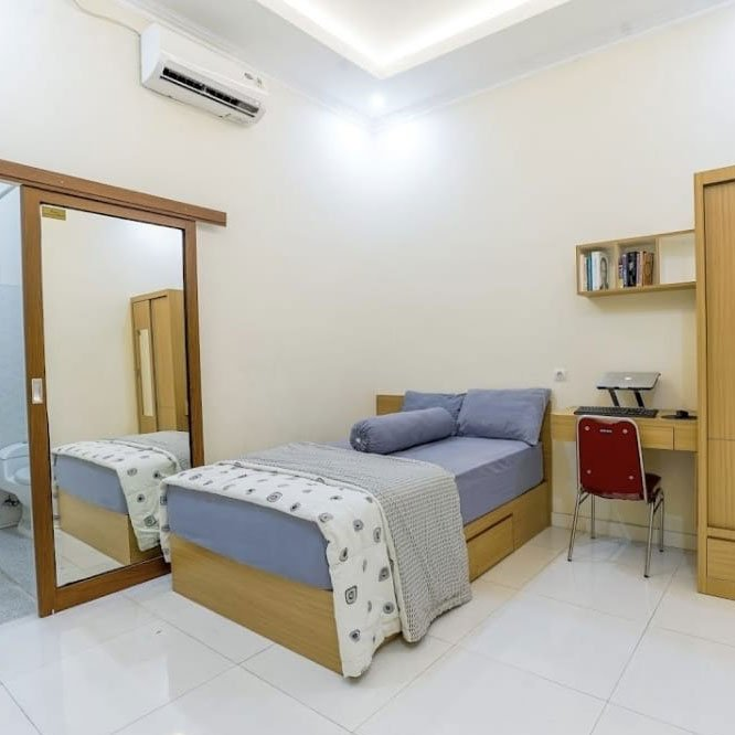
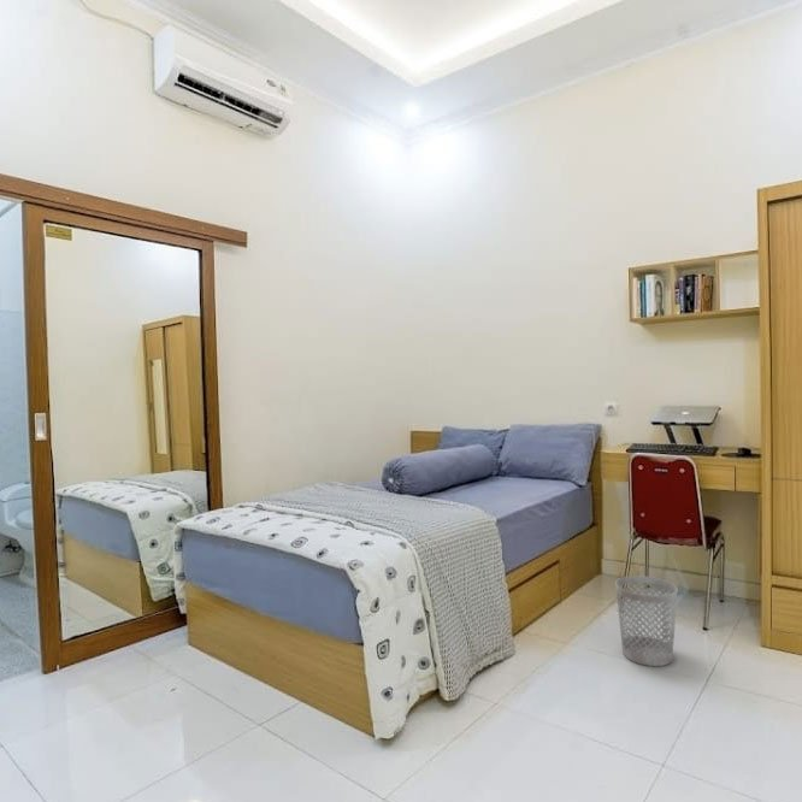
+ wastebasket [614,574,679,667]
